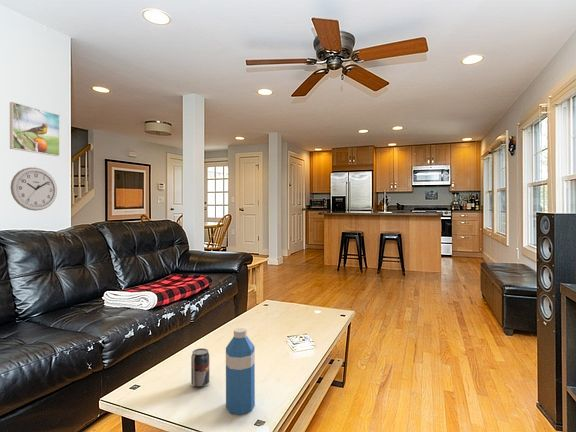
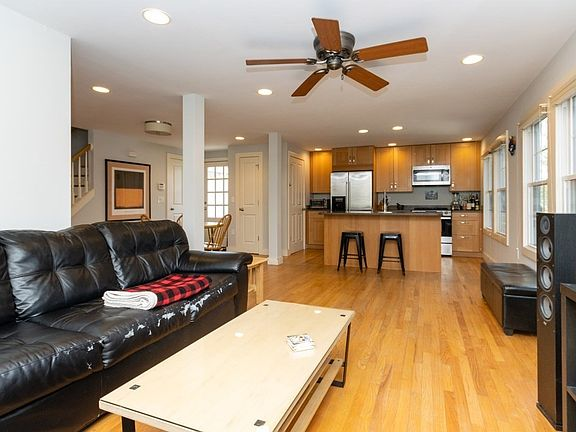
- wall clock [9,167,58,212]
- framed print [9,101,61,157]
- water bottle [225,327,256,415]
- beverage can [190,347,210,388]
